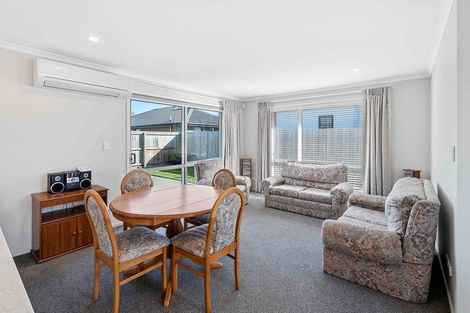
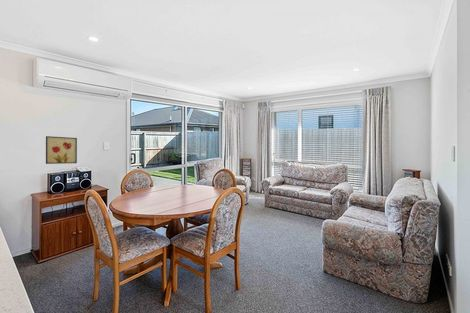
+ wall art [45,135,78,165]
